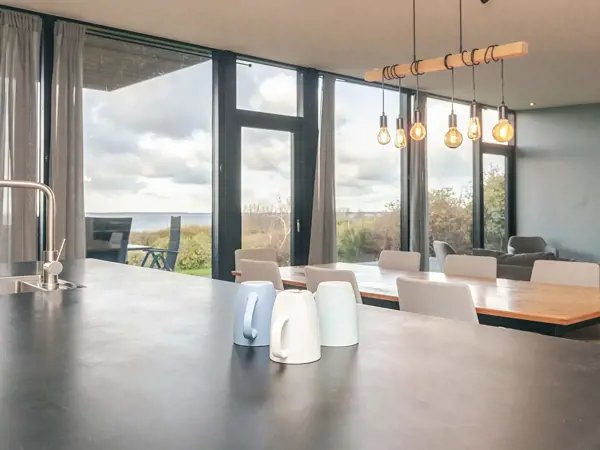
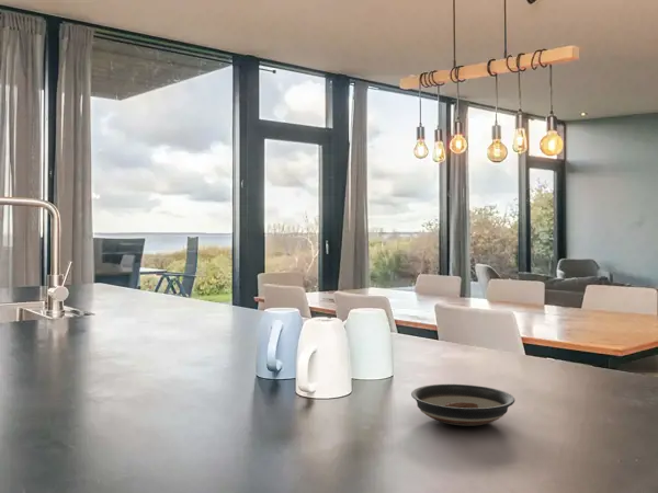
+ saucer [410,383,515,426]
